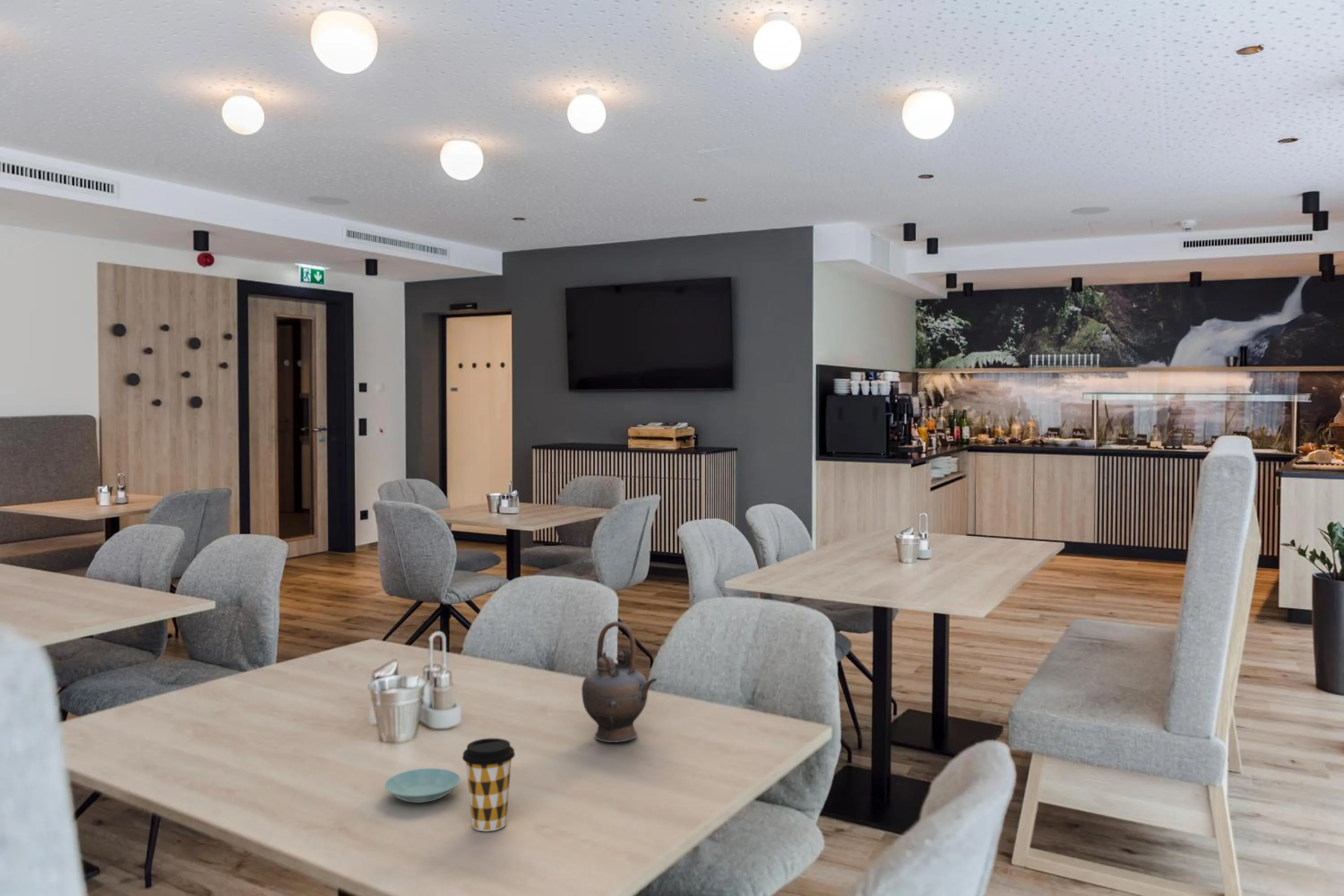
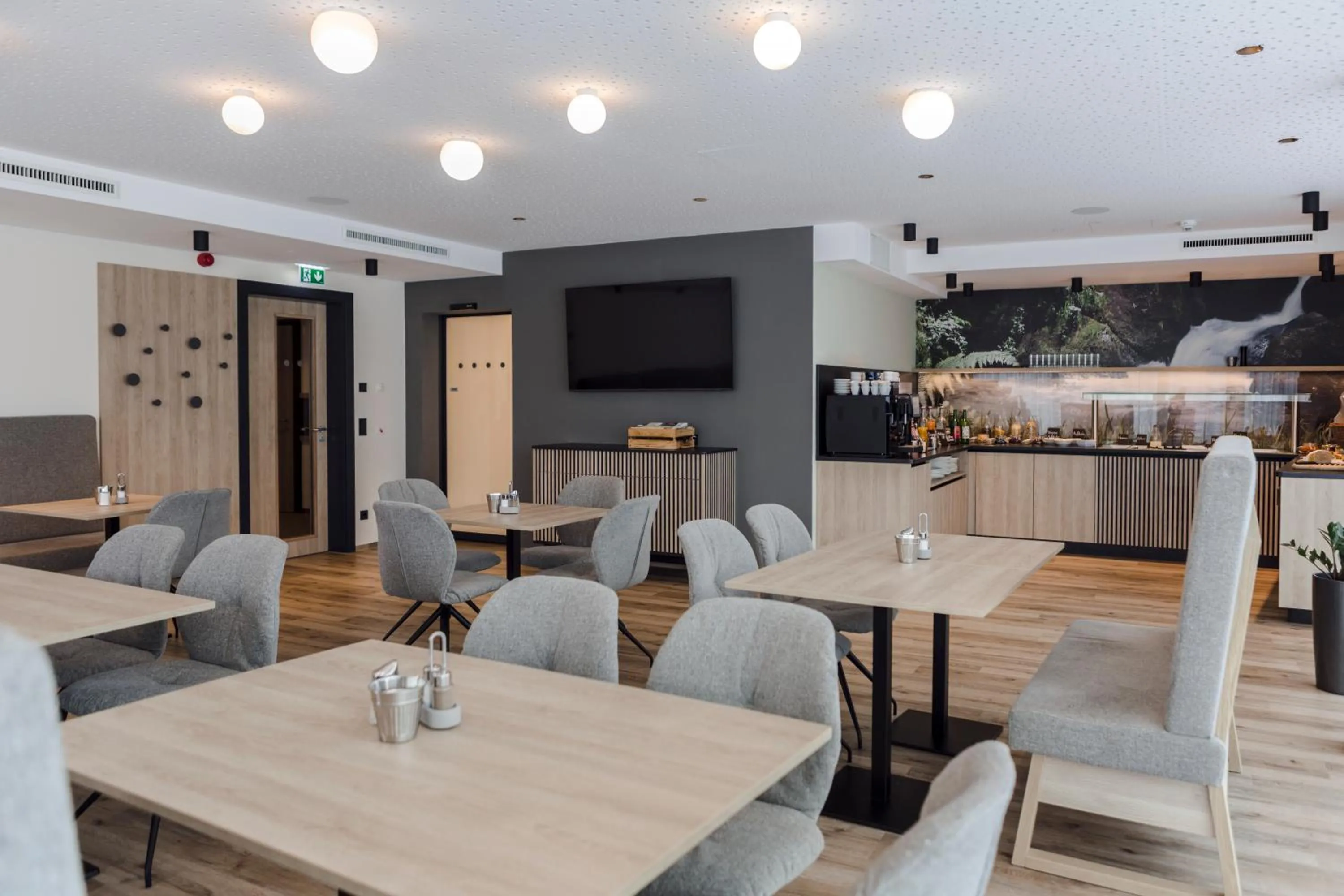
- coffee cup [462,738,515,831]
- teapot [581,621,658,743]
- saucer [384,768,461,803]
